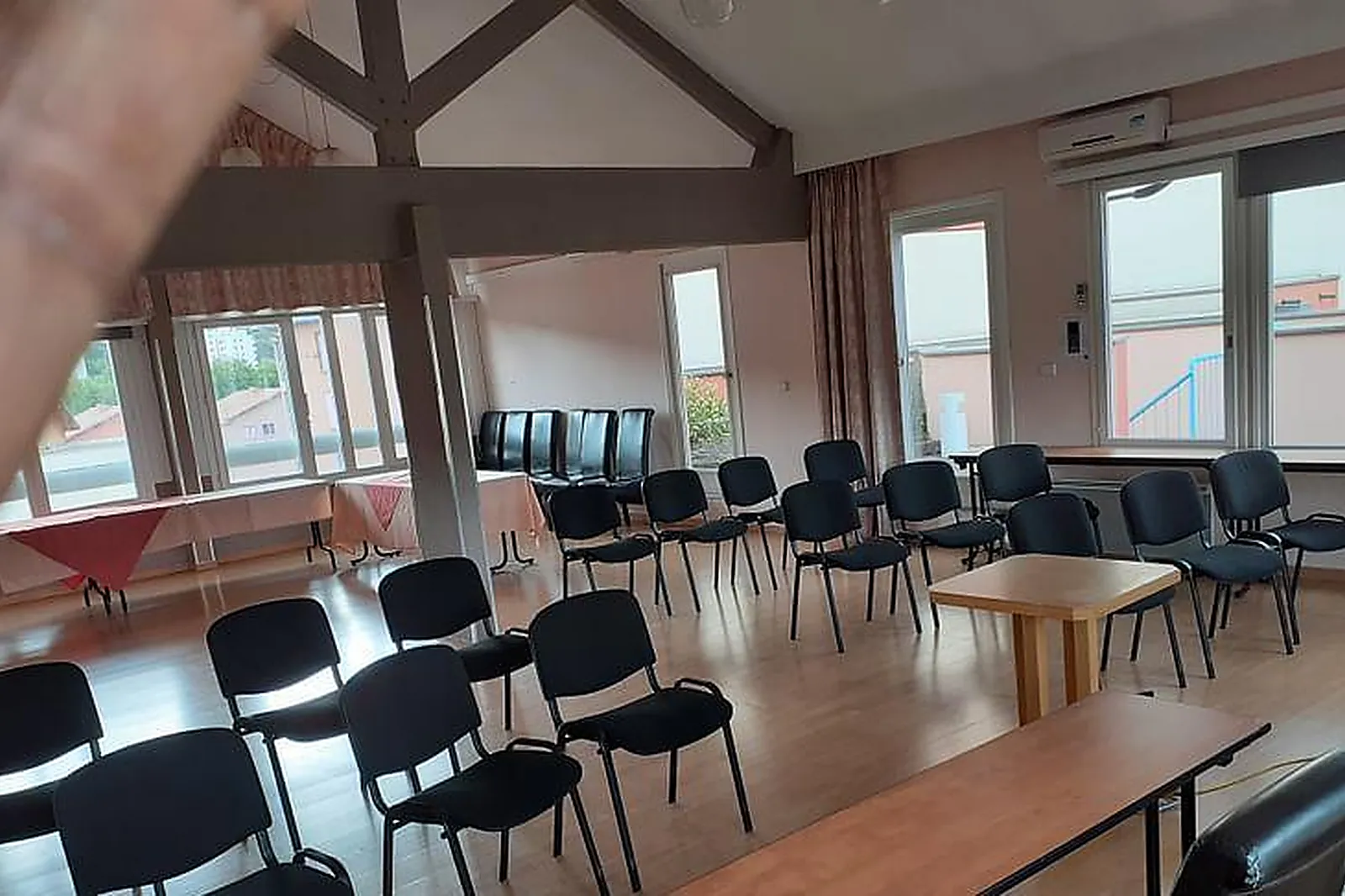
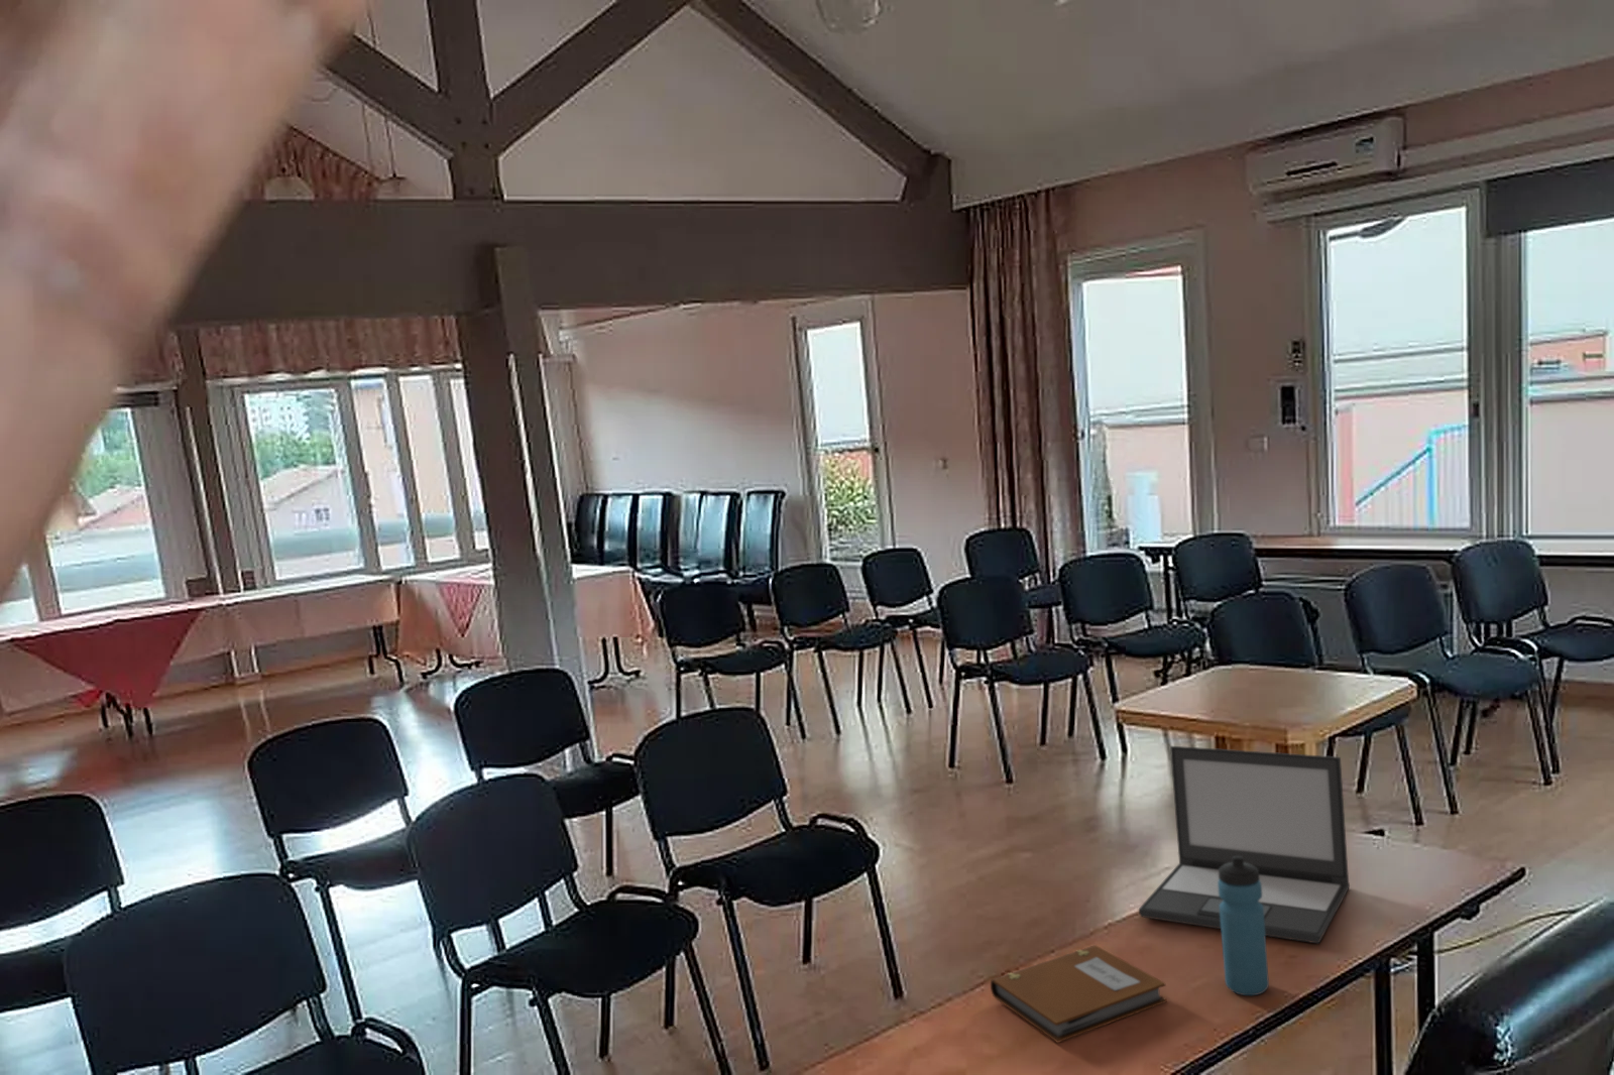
+ water bottle [1218,857,1270,996]
+ notebook [990,944,1168,1044]
+ laptop [1138,745,1351,945]
